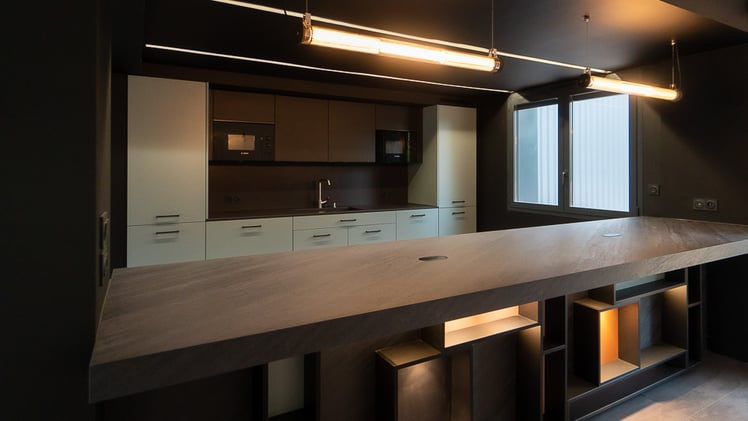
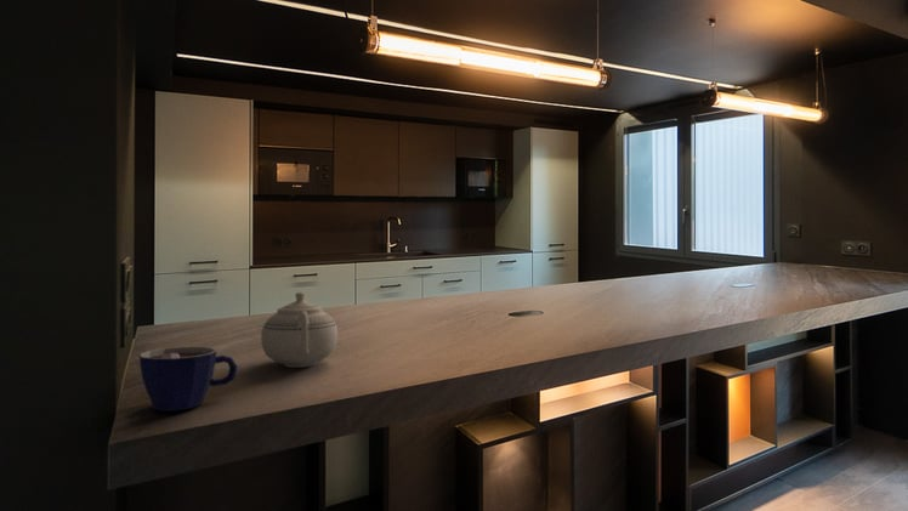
+ cup [138,346,238,413]
+ teapot [260,291,339,369]
